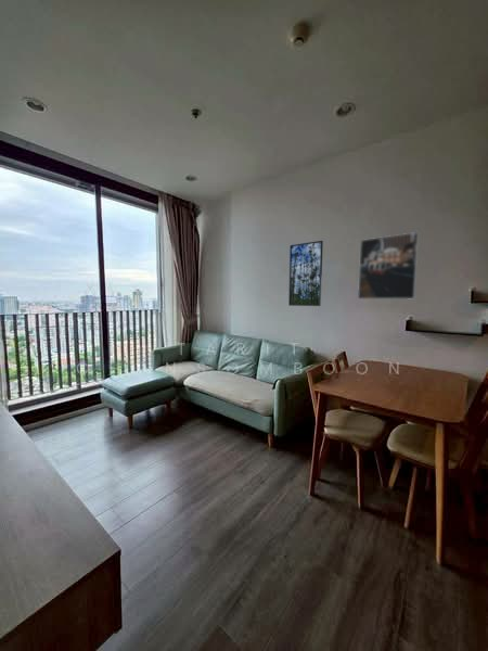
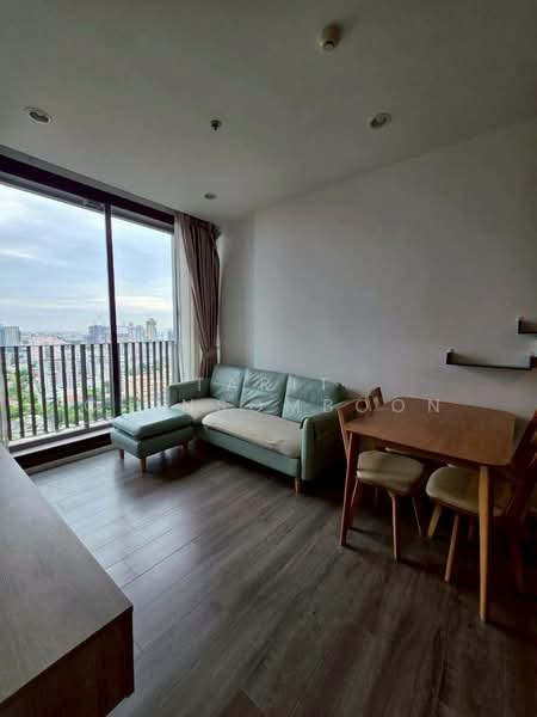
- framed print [357,231,420,301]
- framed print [287,240,324,307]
